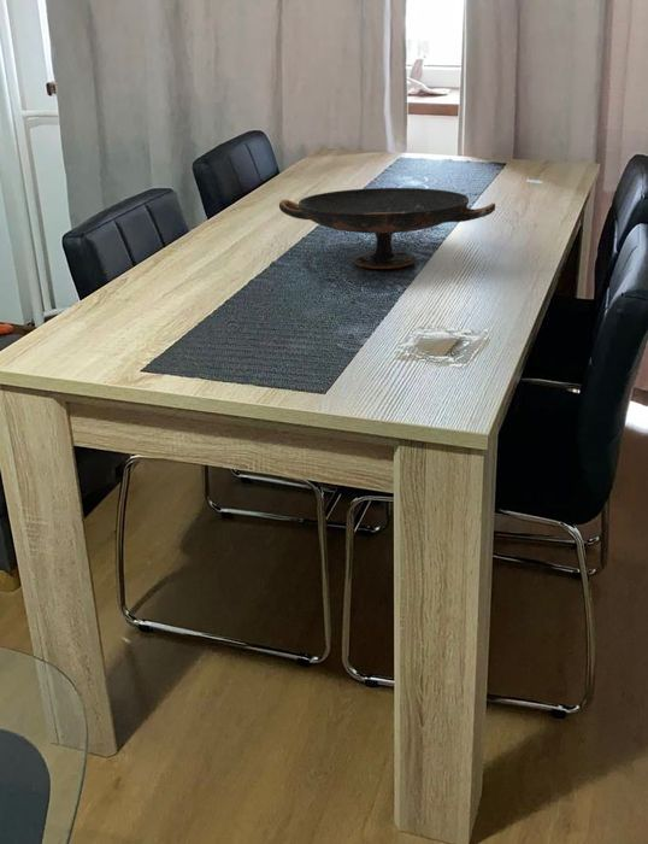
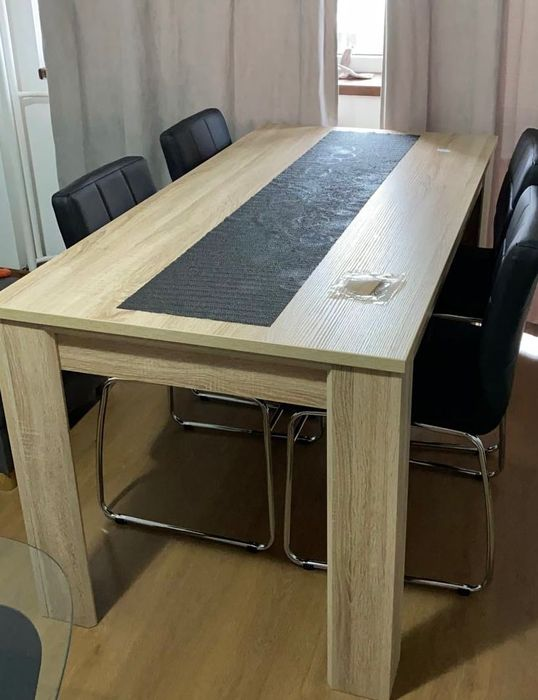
- decorative bowl [278,187,496,270]
